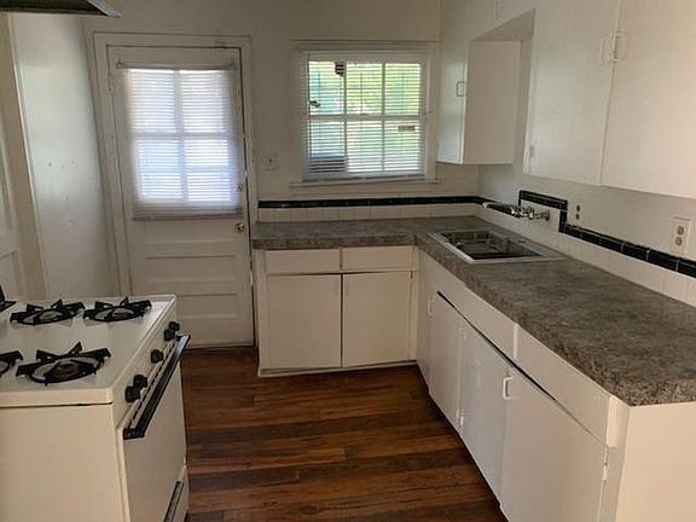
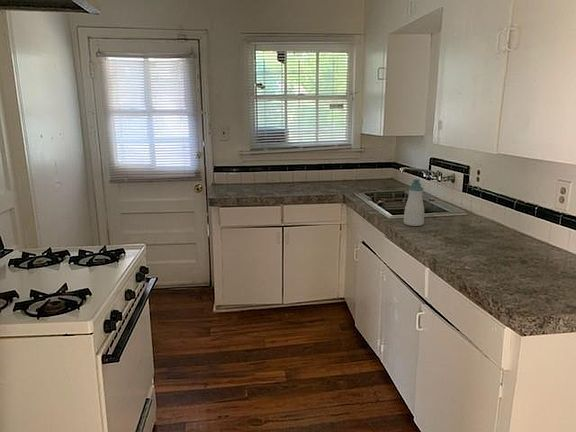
+ soap bottle [403,178,425,227]
